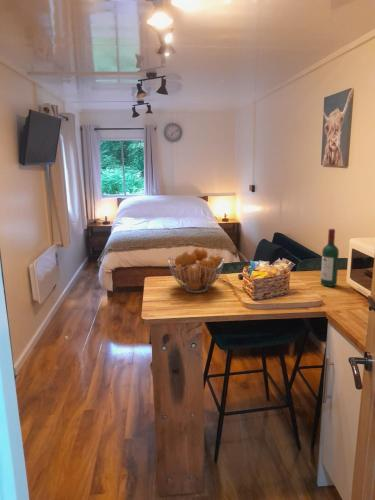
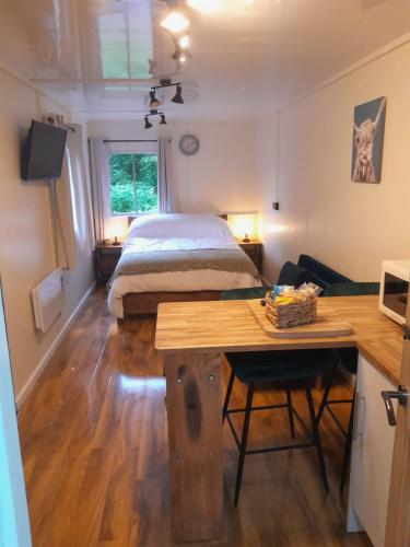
- fruit basket [167,246,225,294]
- wine bottle [320,228,340,288]
